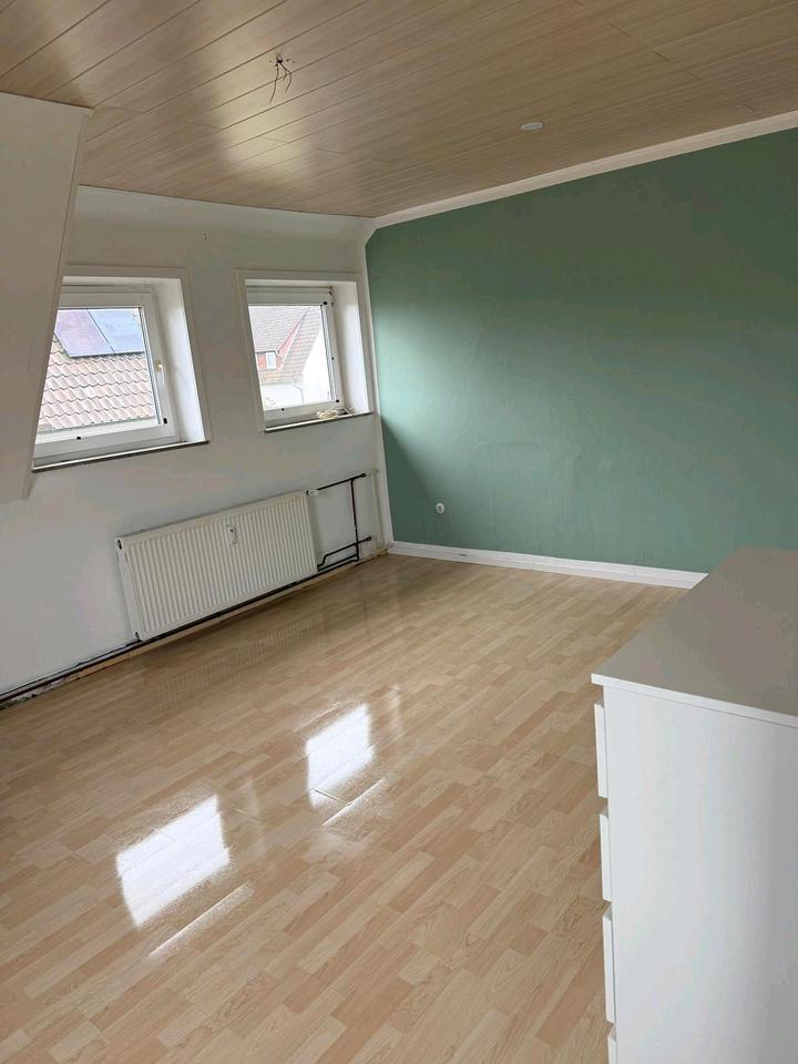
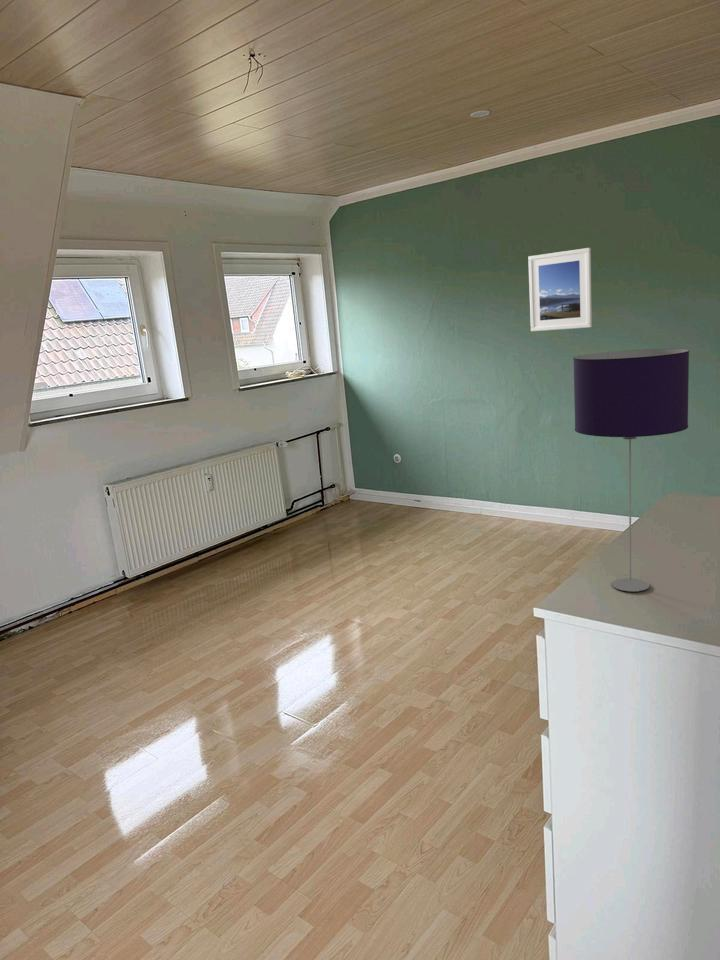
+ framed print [527,247,593,332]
+ table lamp [572,348,690,593]
